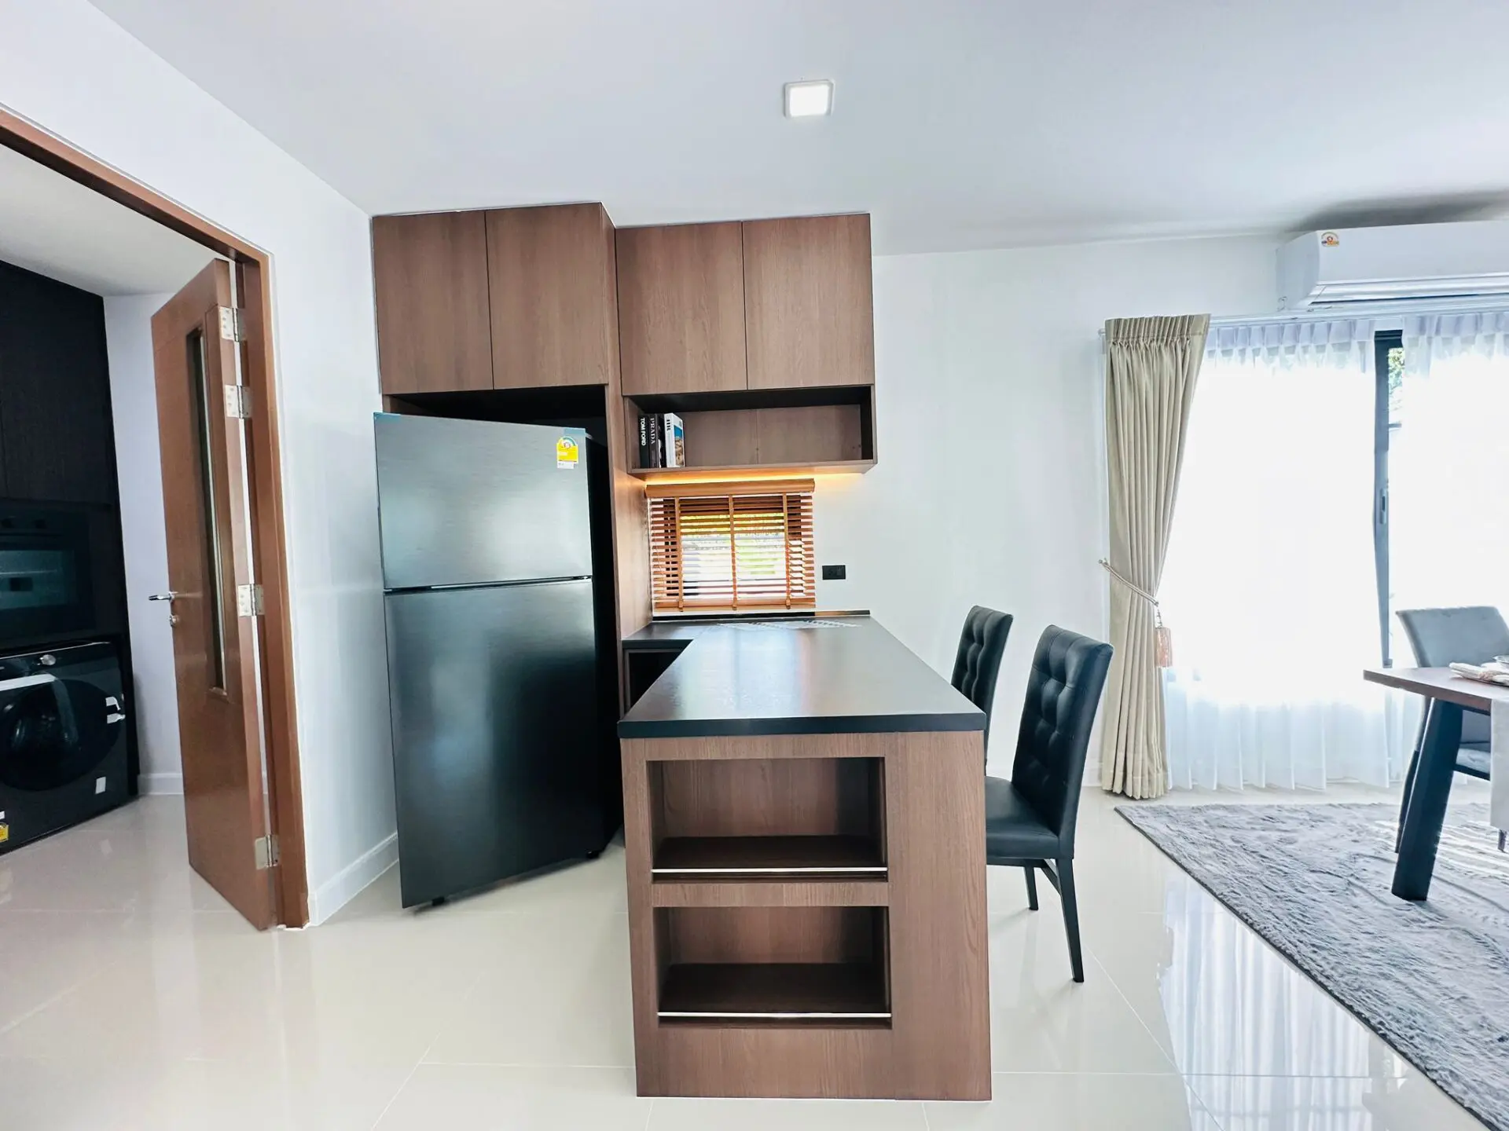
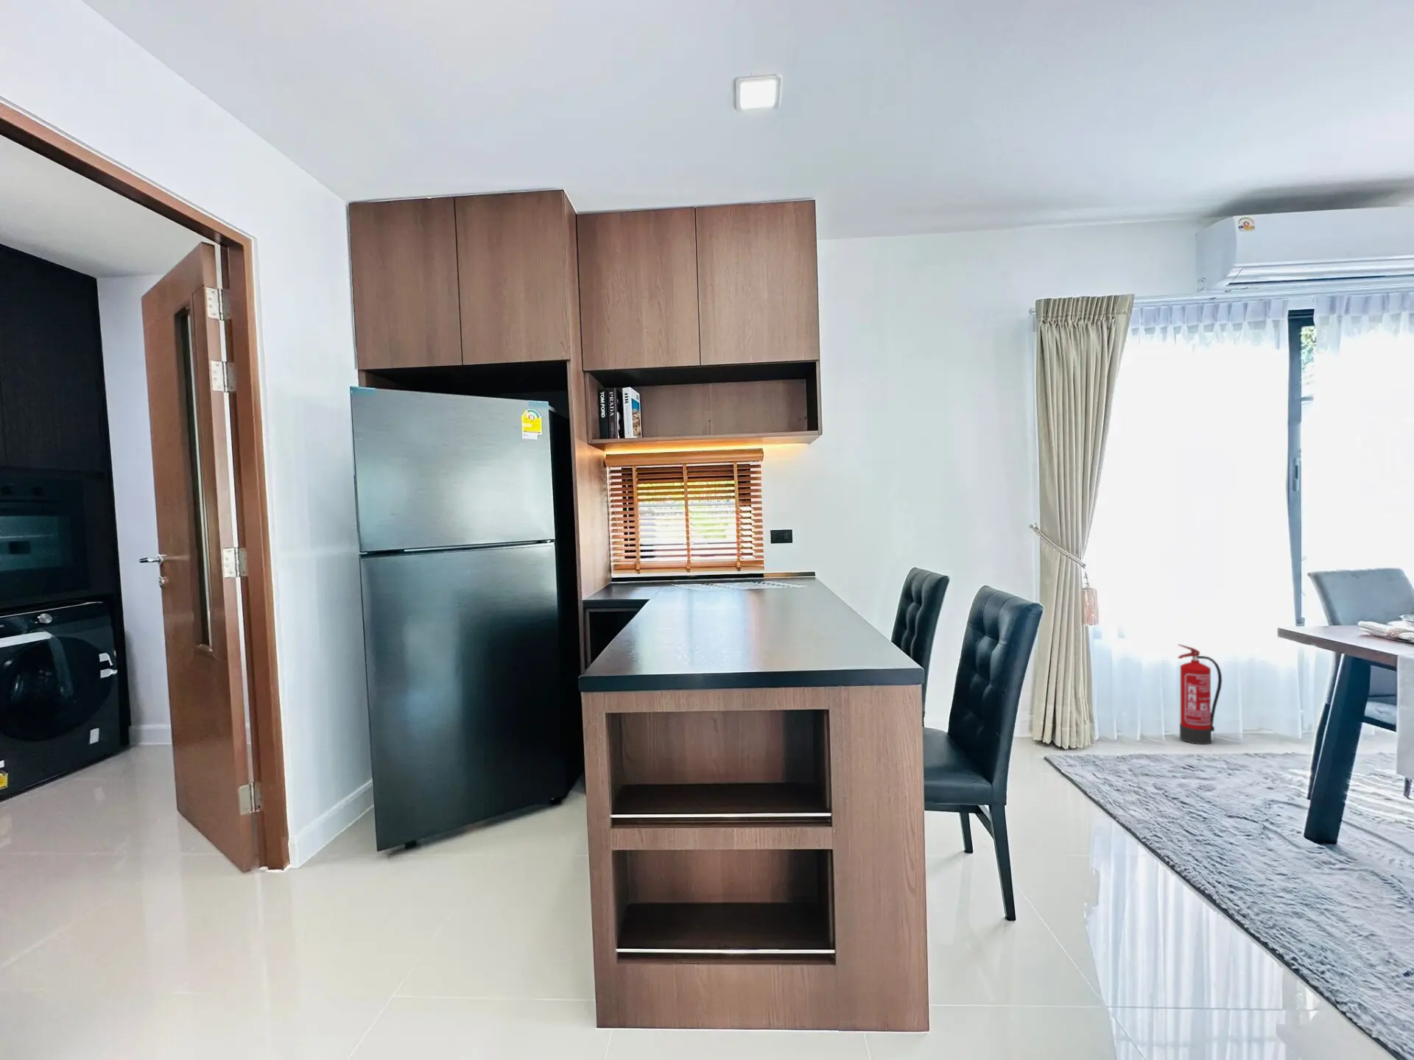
+ fire extinguisher [1177,644,1222,745]
